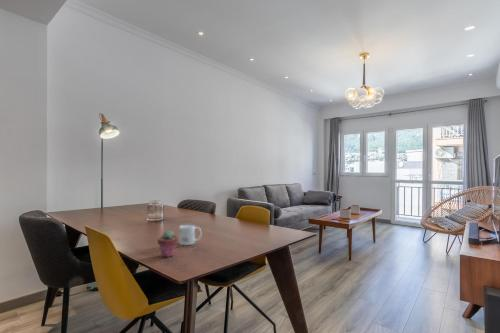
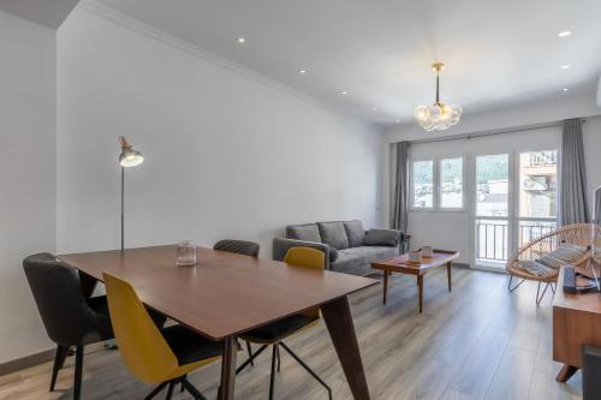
- potted succulent [157,229,178,258]
- mug [178,224,203,246]
